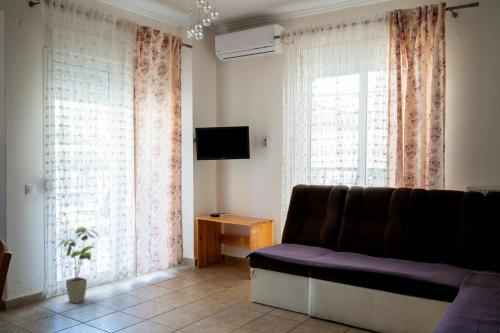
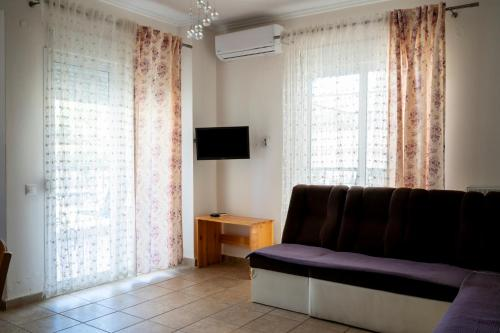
- house plant [57,226,100,304]
